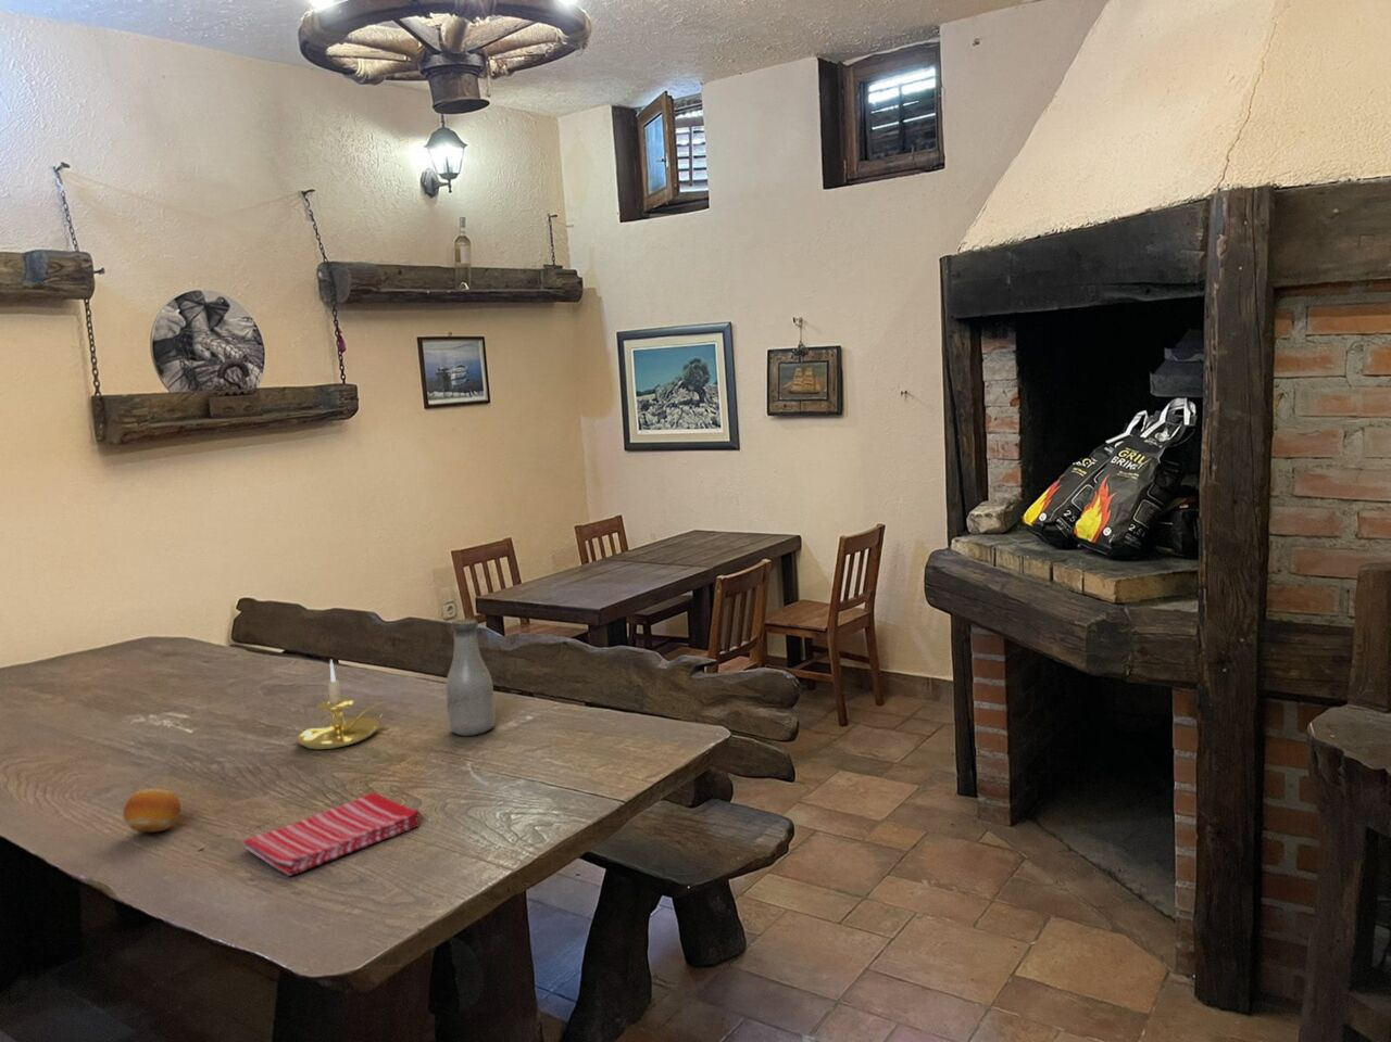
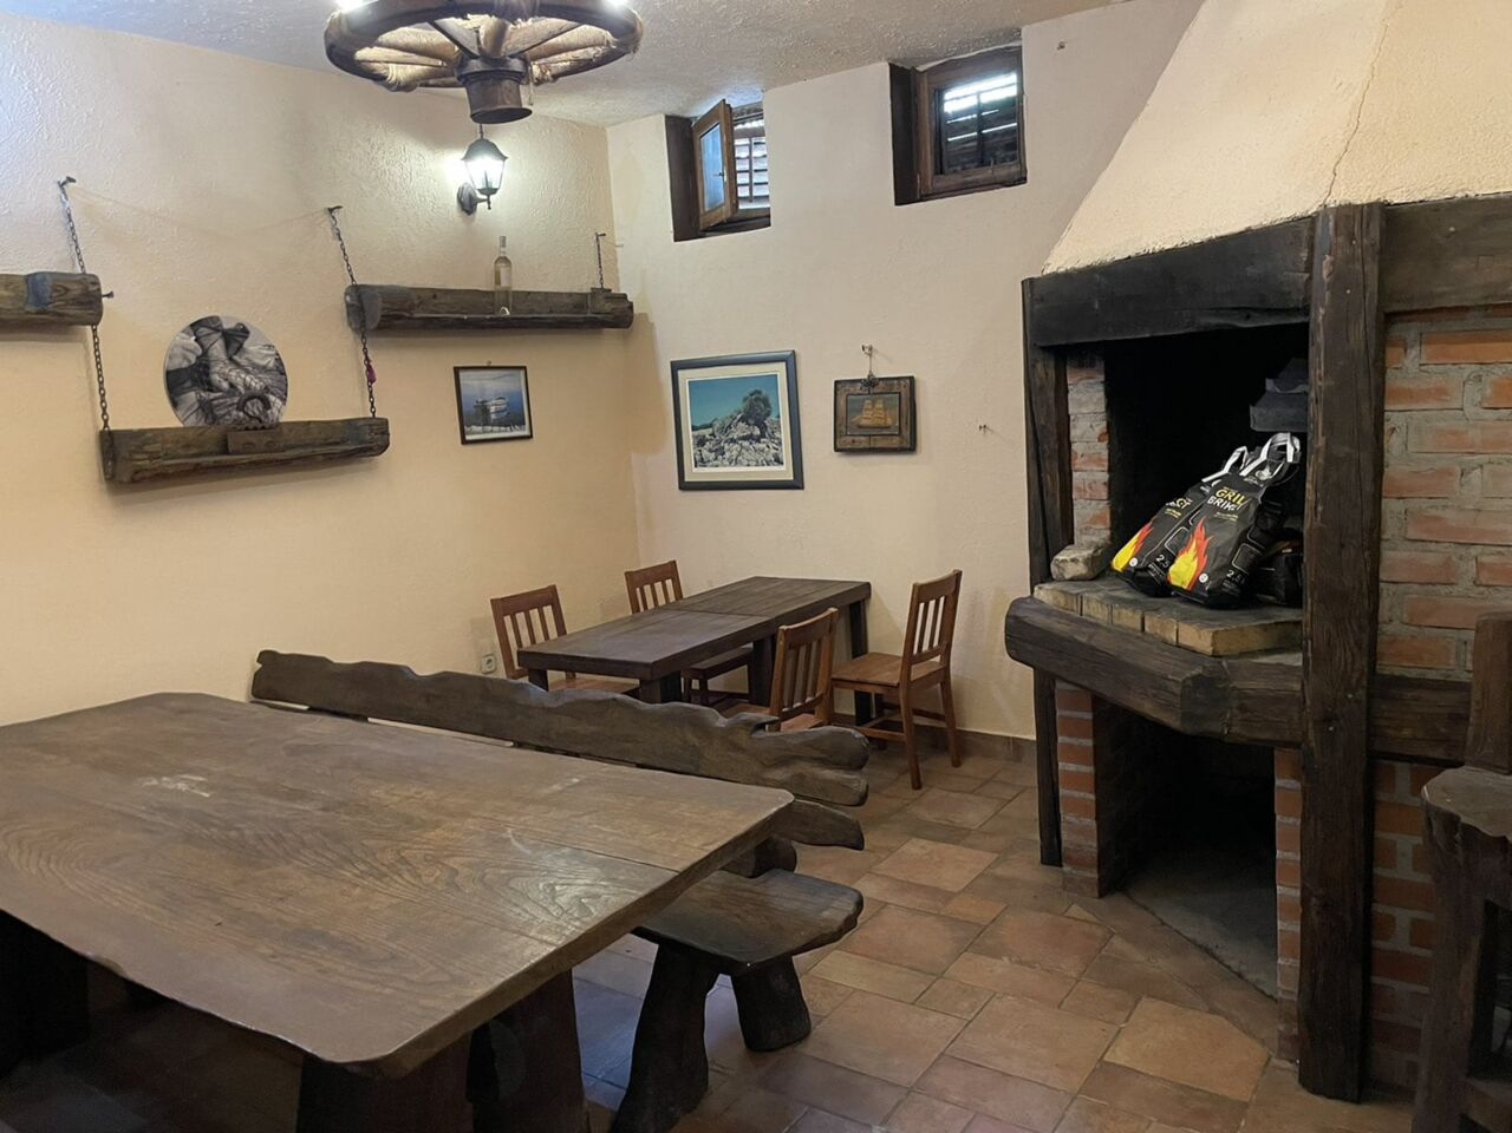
- fruit [123,787,182,833]
- bottle [445,617,496,737]
- dish towel [241,791,421,877]
- candle holder [296,659,390,750]
